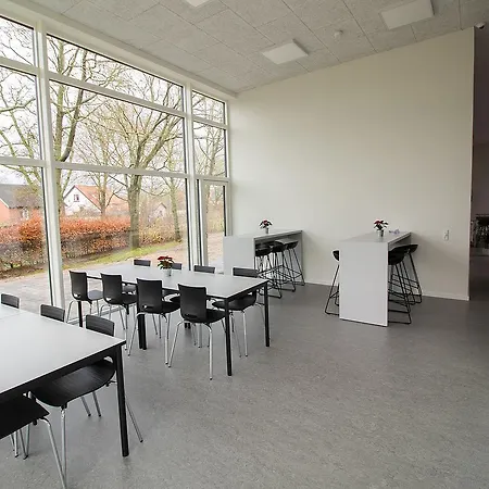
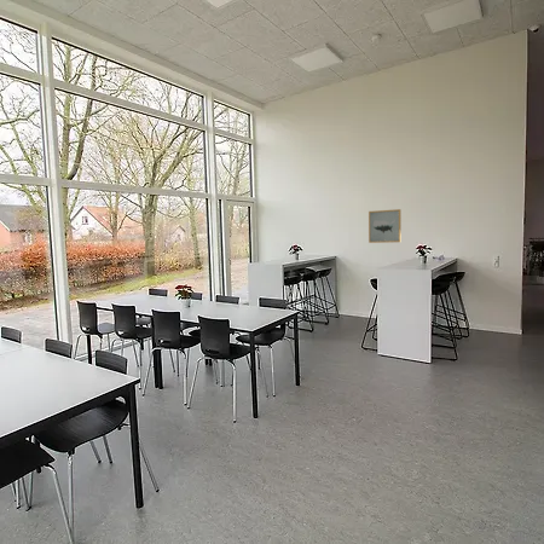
+ wall art [368,208,403,244]
